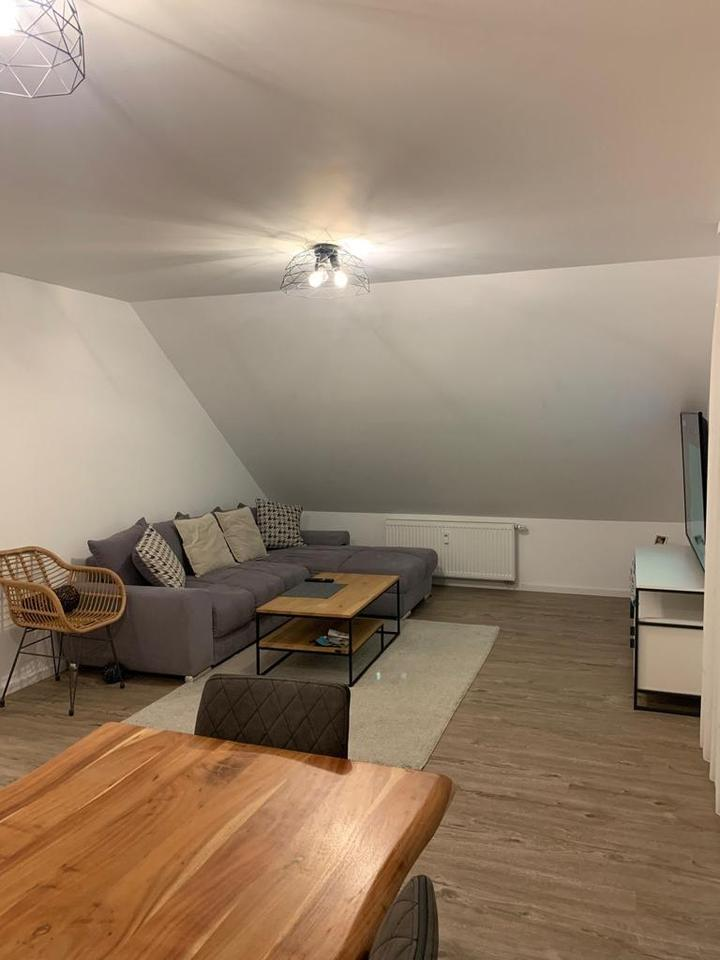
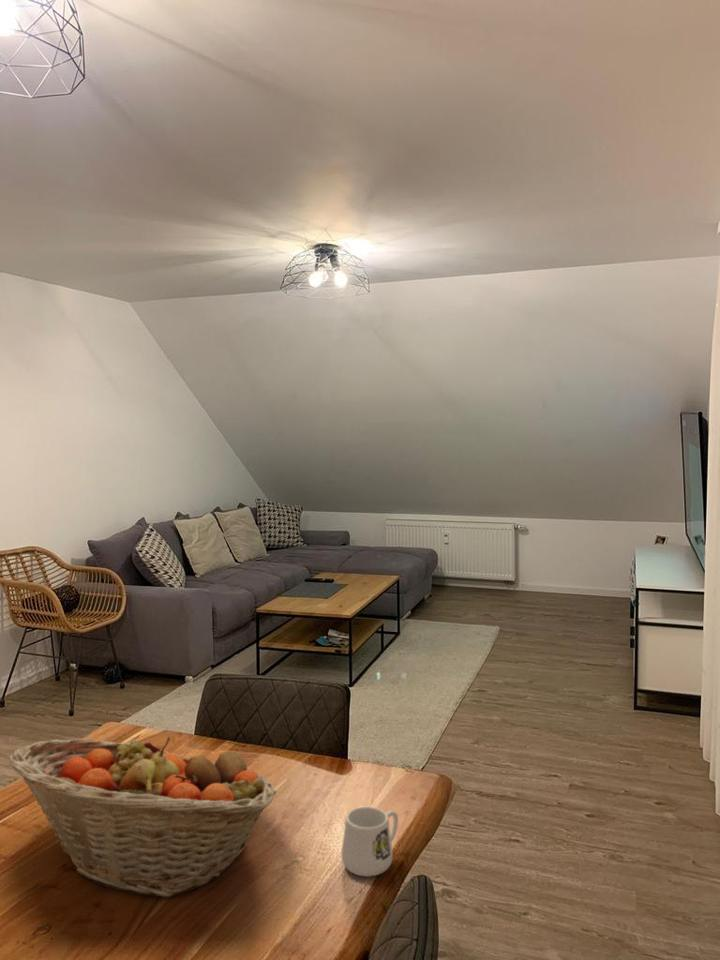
+ fruit basket [8,736,277,898]
+ mug [340,806,399,877]
